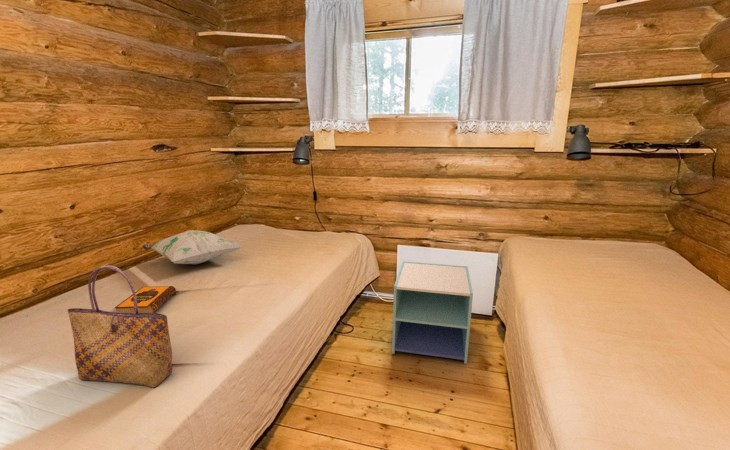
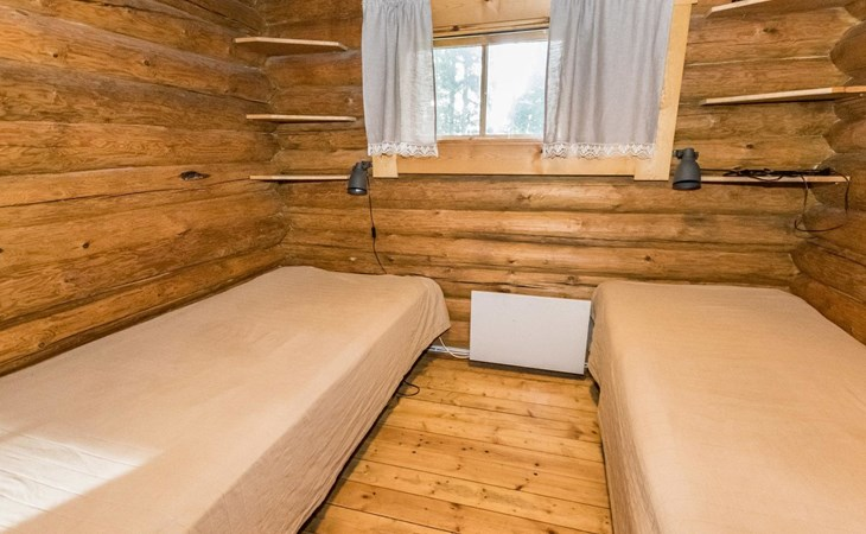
- nightstand [391,260,474,365]
- hardback book [114,285,177,313]
- tote bag [66,265,173,388]
- decorative pillow [141,229,243,265]
